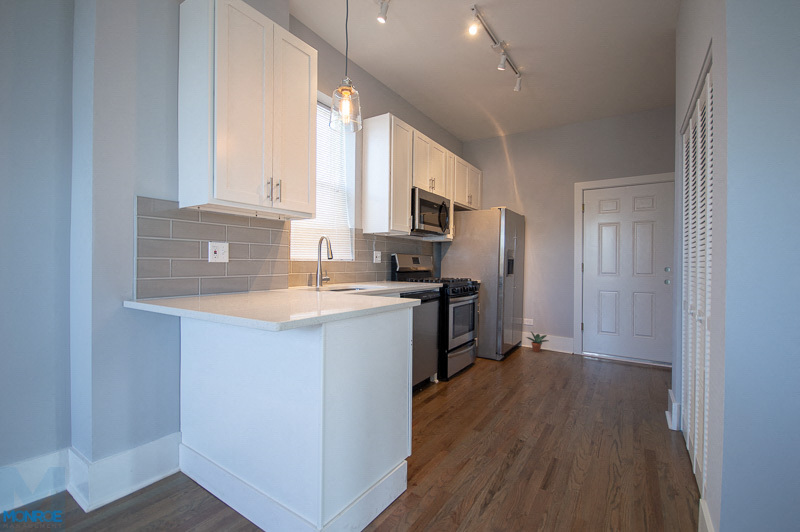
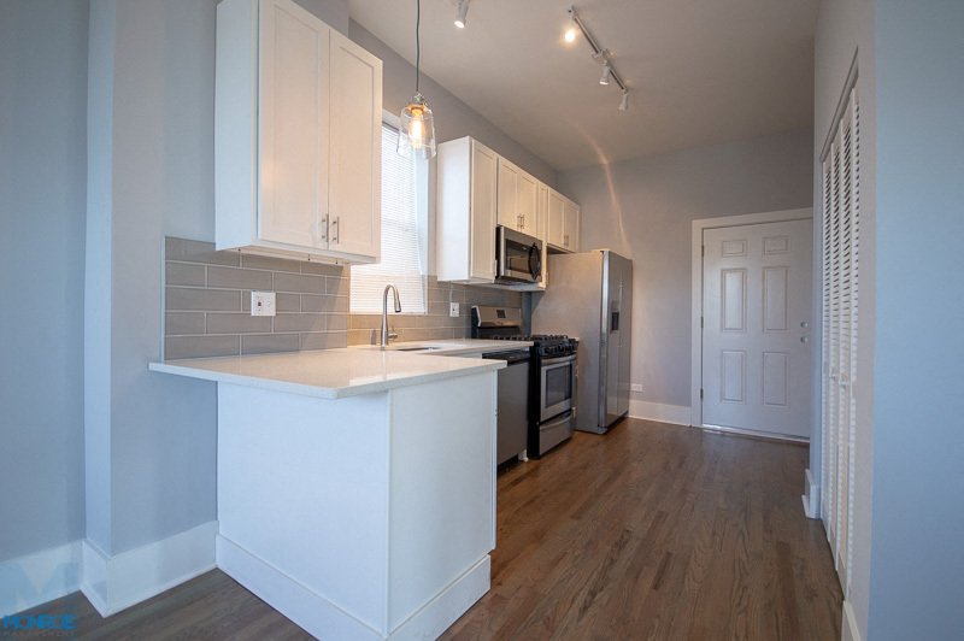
- potted plant [525,331,550,353]
